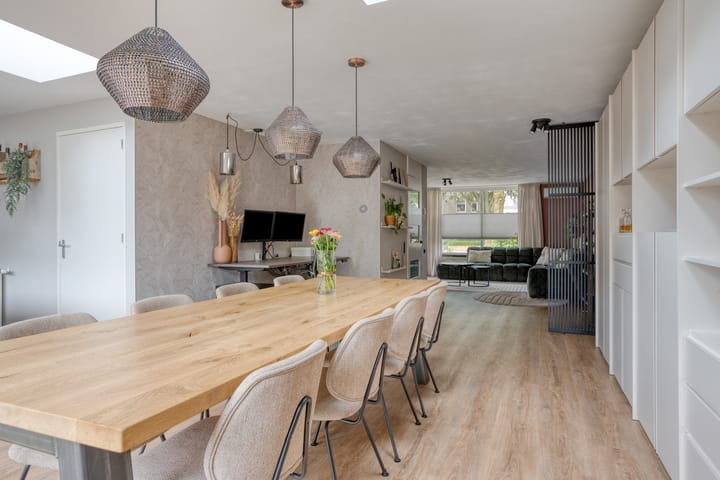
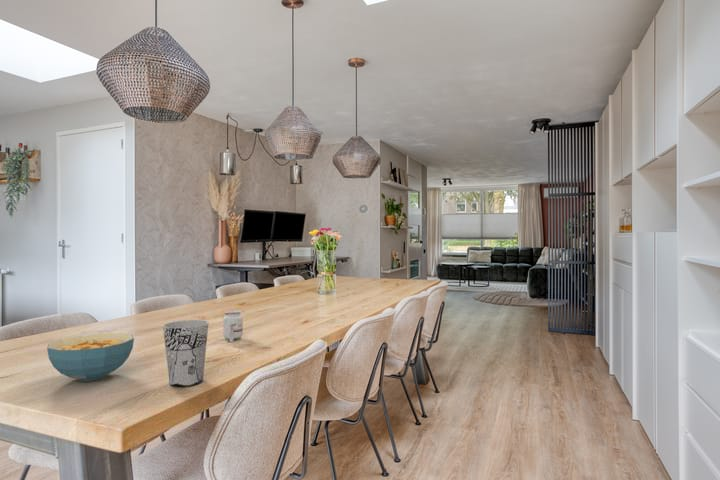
+ candle [222,309,244,343]
+ cup [162,319,210,388]
+ cereal bowl [46,332,135,382]
